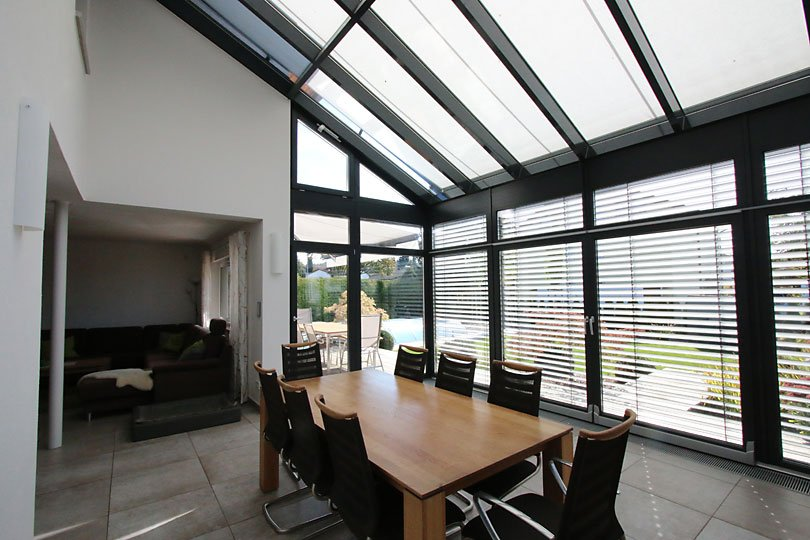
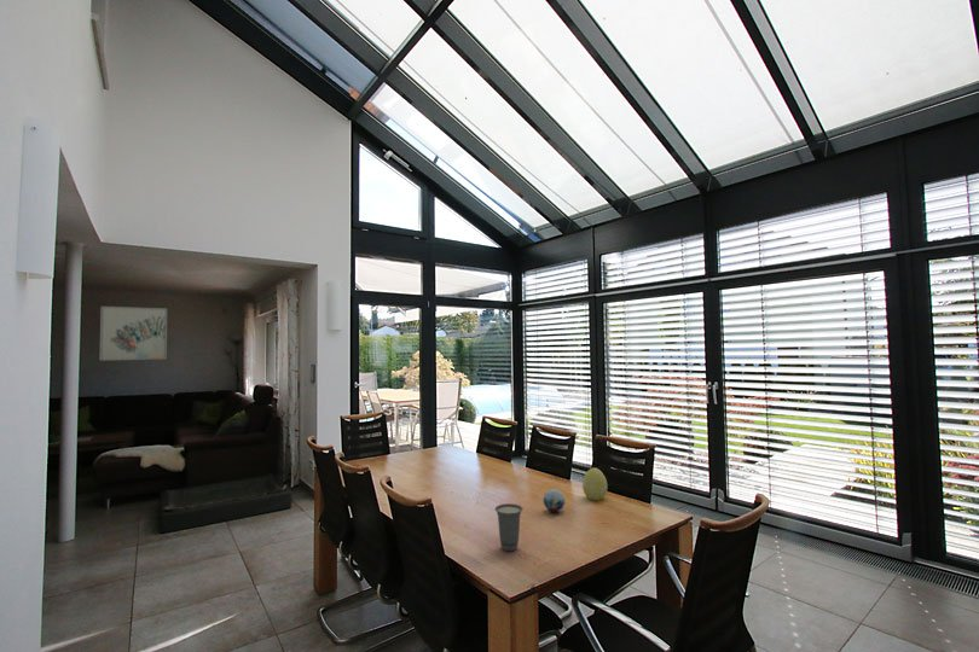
+ wall art [98,305,168,362]
+ cup [494,502,525,552]
+ decorative egg [581,467,608,501]
+ decorative orb [543,488,566,513]
